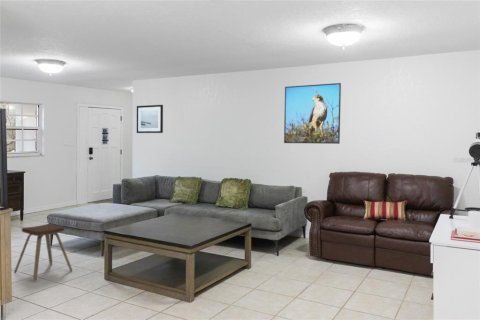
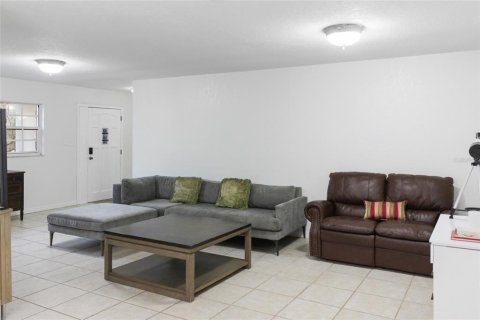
- wall art [136,104,164,134]
- music stool [13,223,73,282]
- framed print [283,82,342,145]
